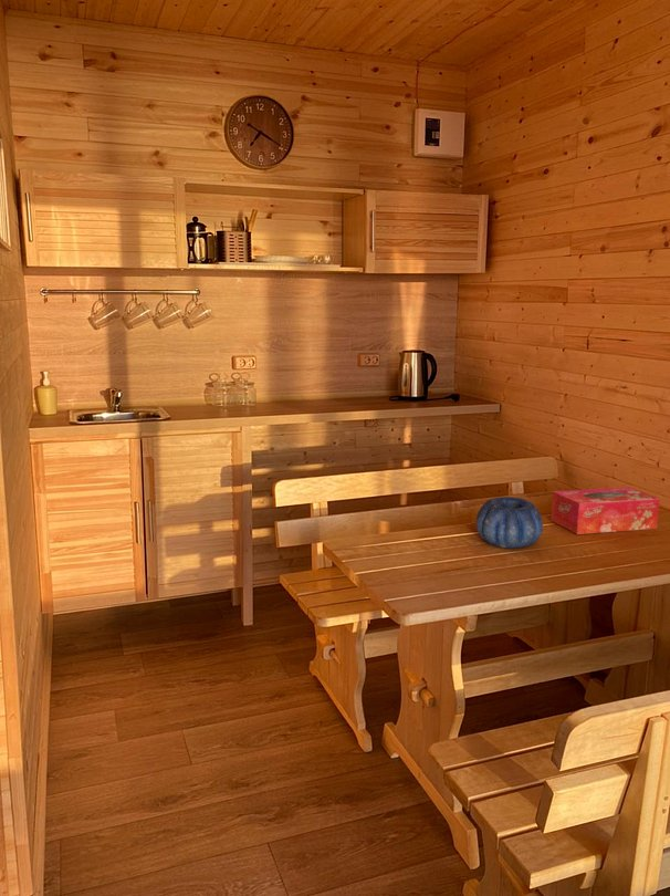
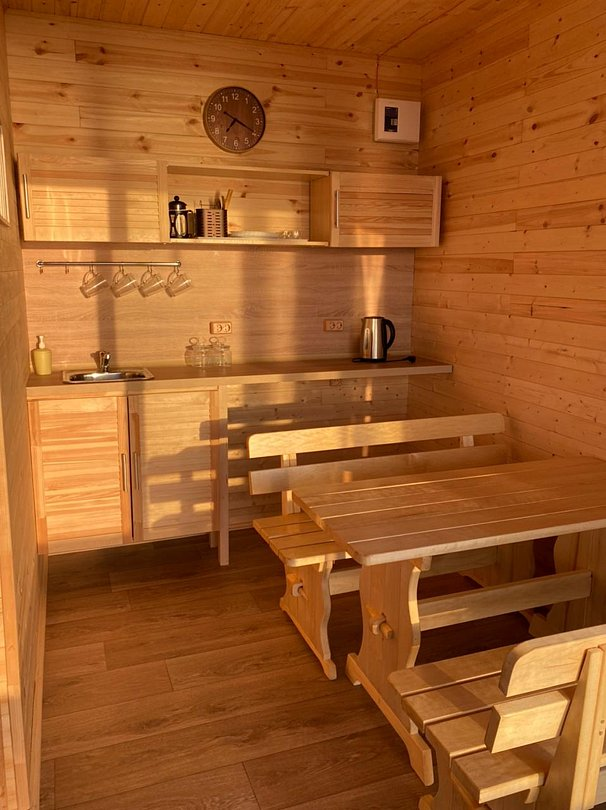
- decorative bowl [475,496,544,550]
- tissue box [551,486,661,535]
